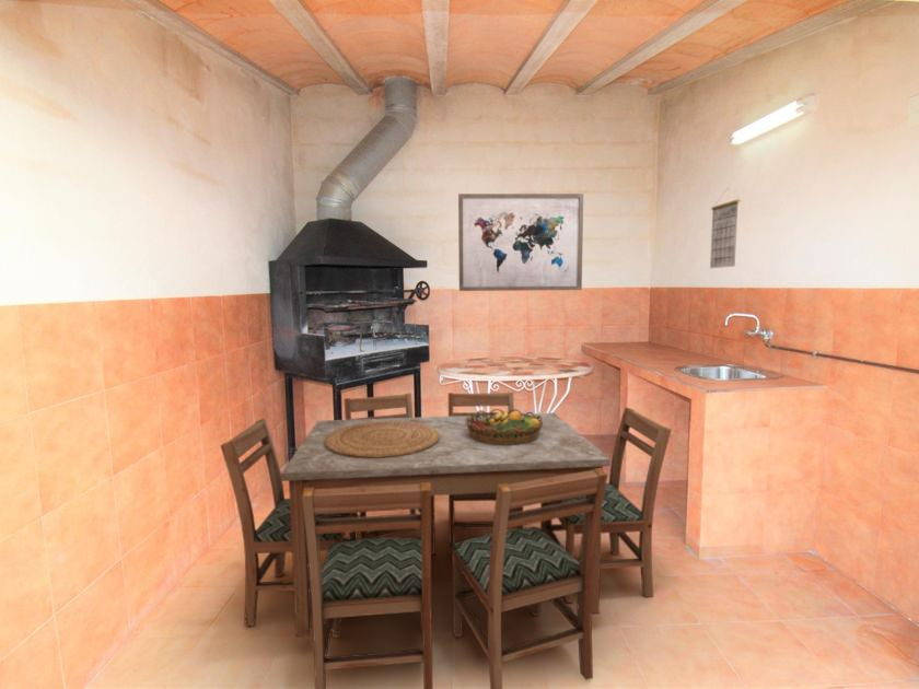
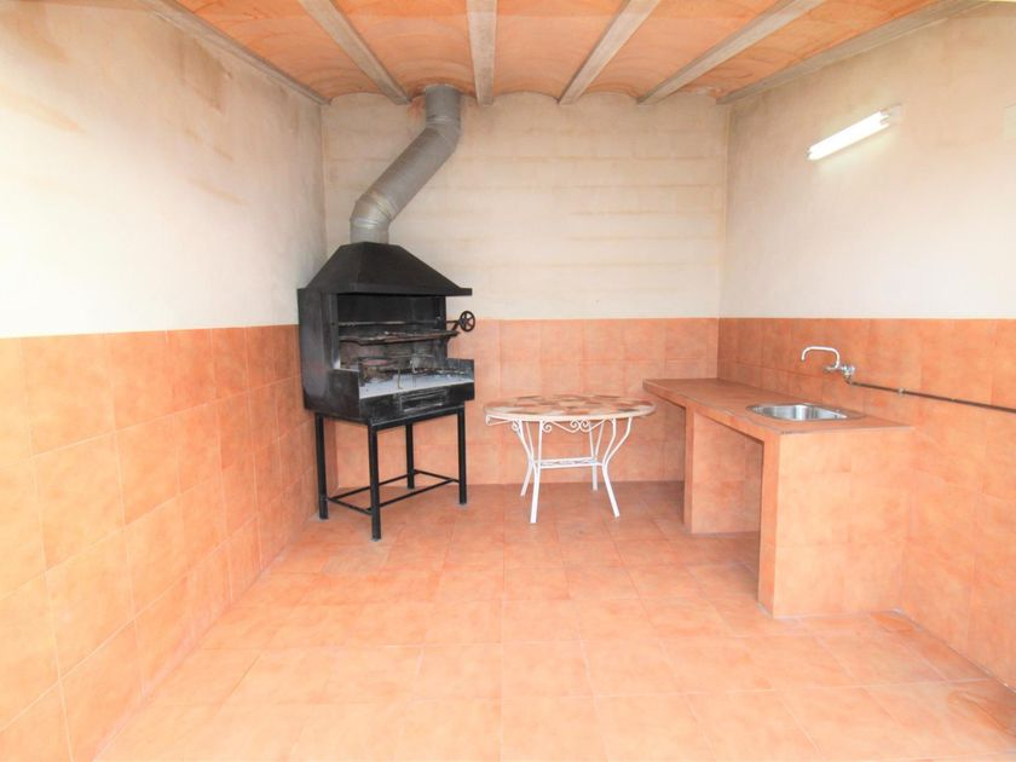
- wall art [457,192,584,292]
- calendar [709,187,741,269]
- dining table [219,392,673,689]
